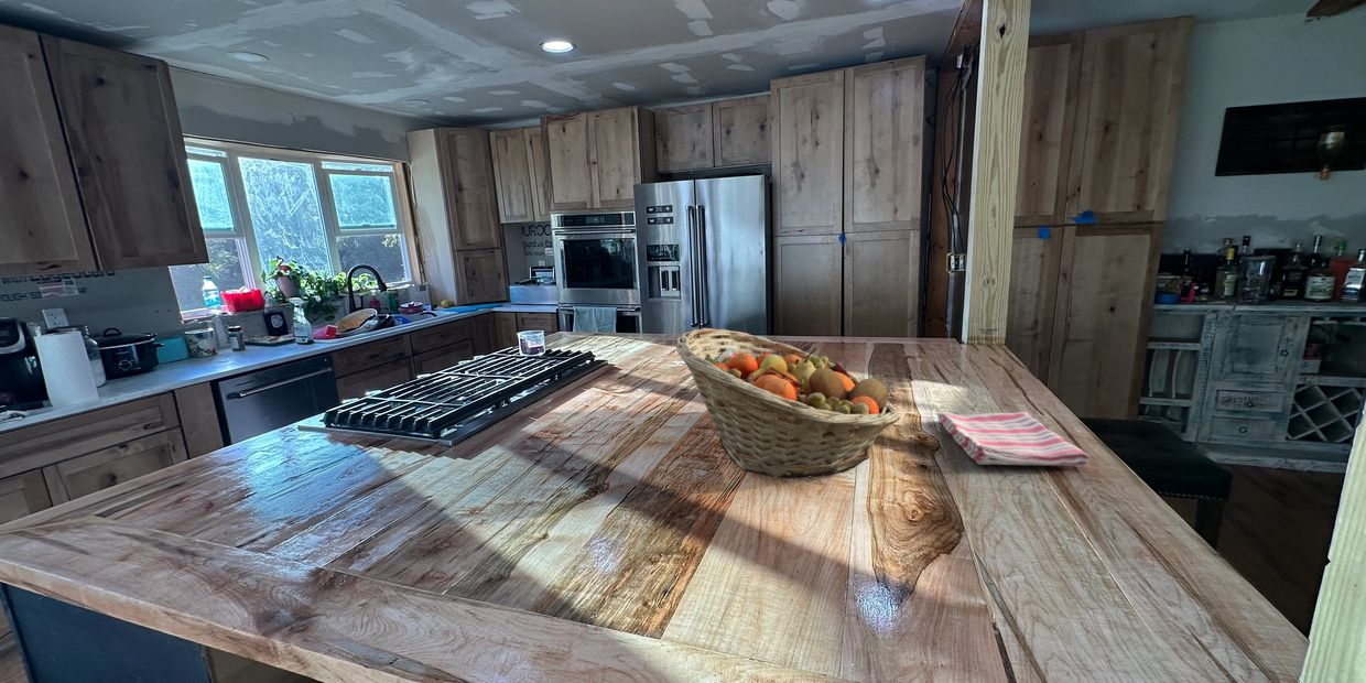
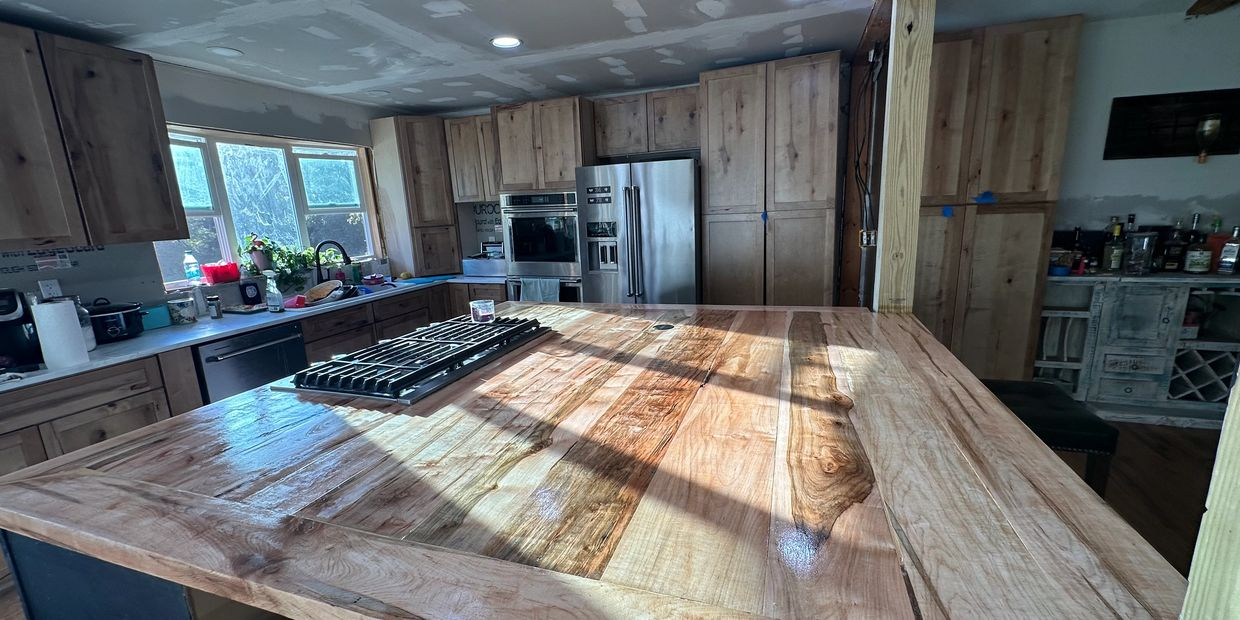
- dish towel [936,411,1092,467]
- fruit basket [675,327,900,479]
